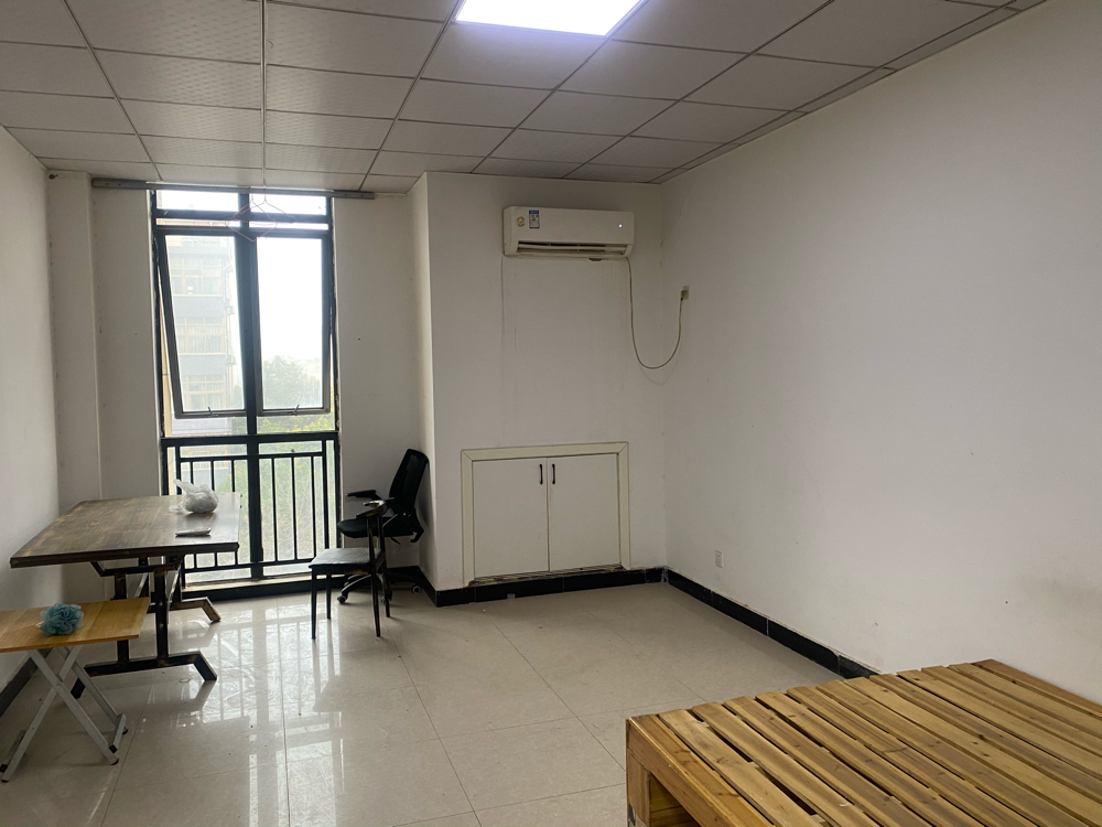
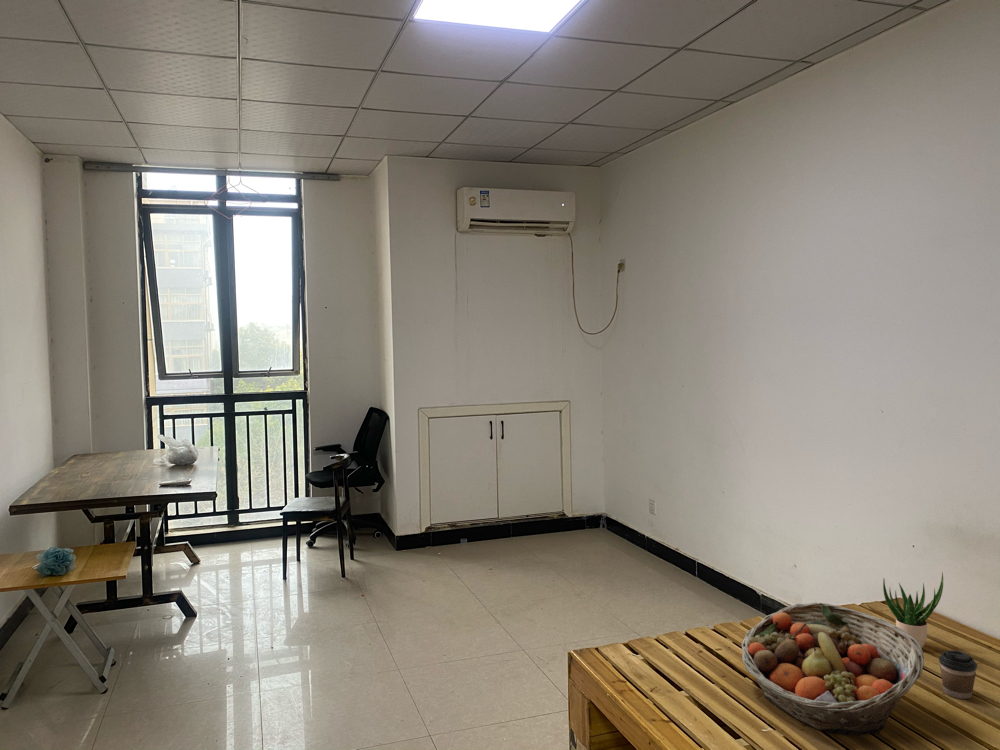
+ fruit basket [740,601,925,736]
+ potted plant [882,571,944,648]
+ coffee cup [938,649,978,700]
